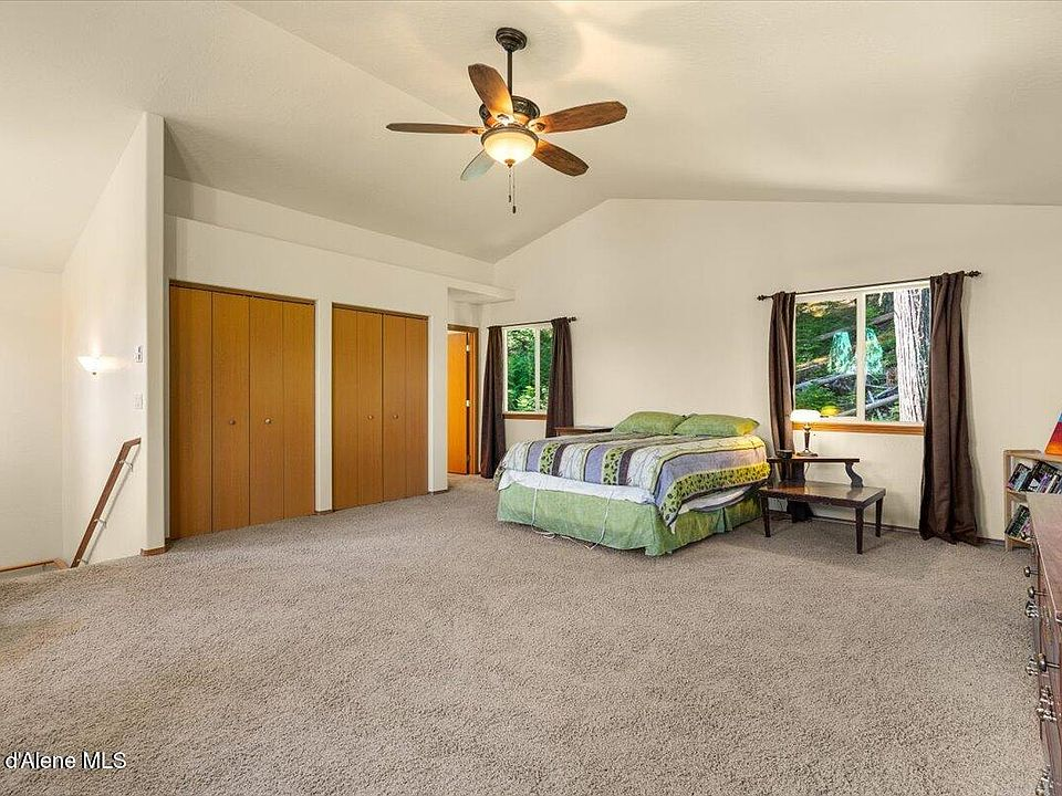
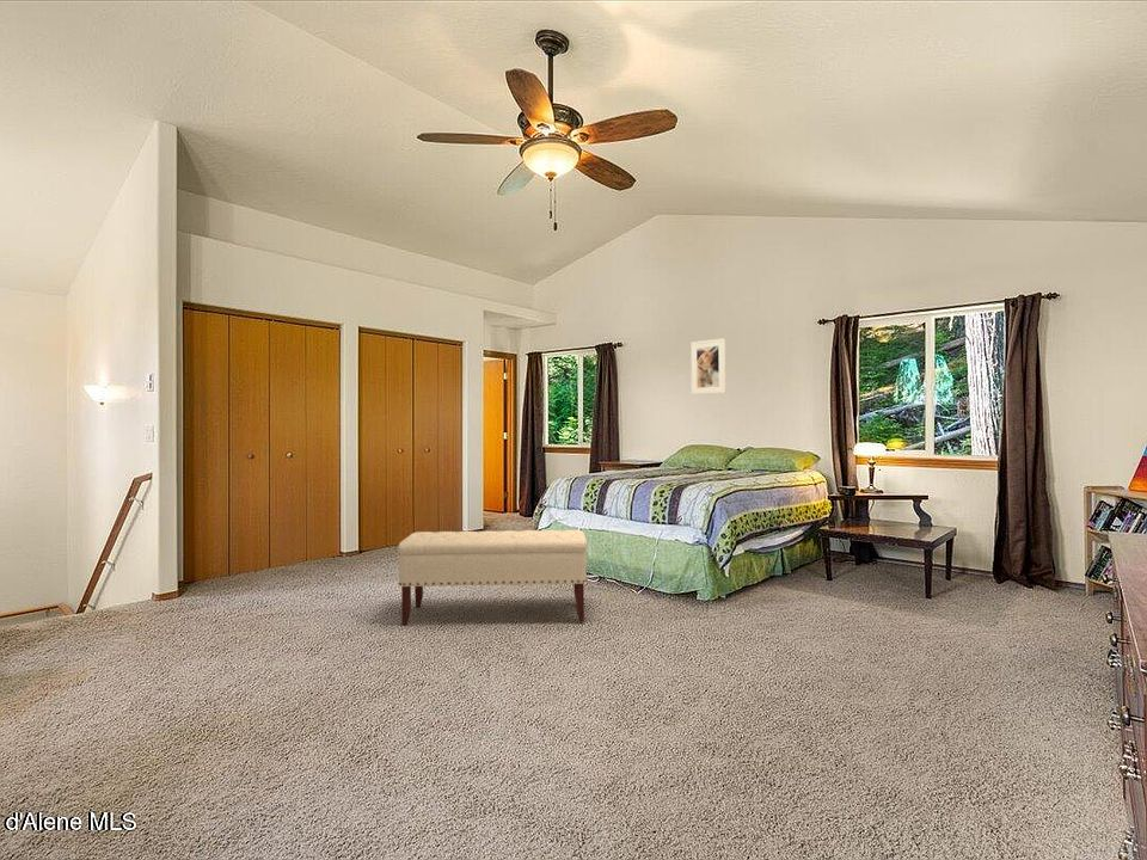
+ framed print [689,337,726,395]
+ bench [397,529,589,627]
